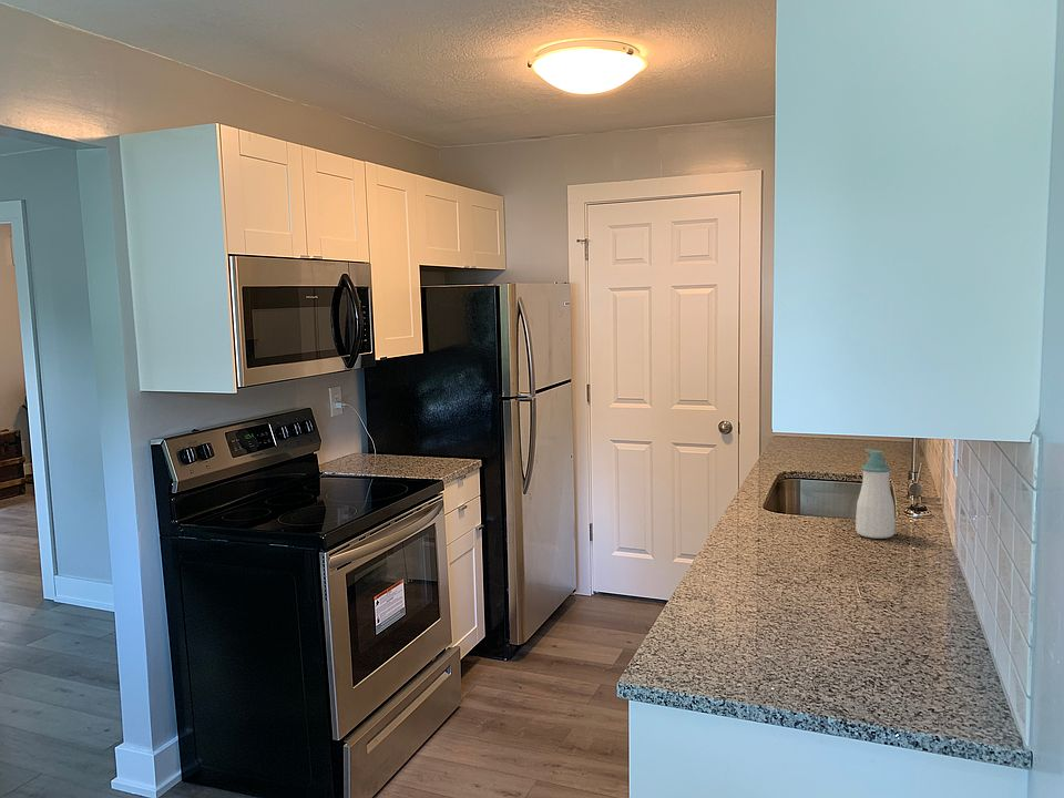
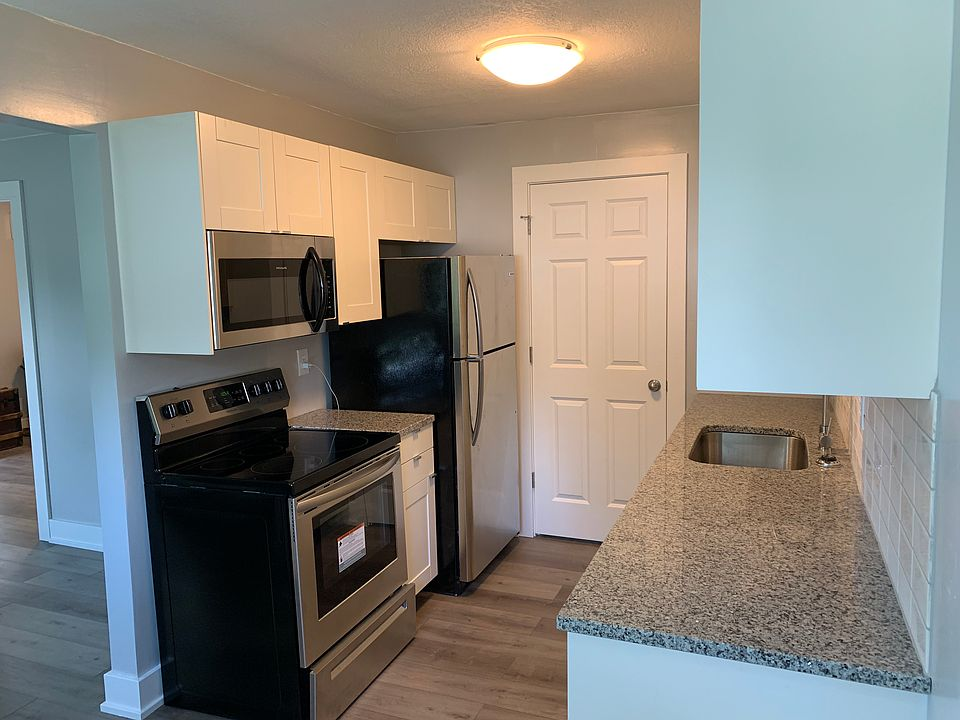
- soap bottle [855,448,896,540]
